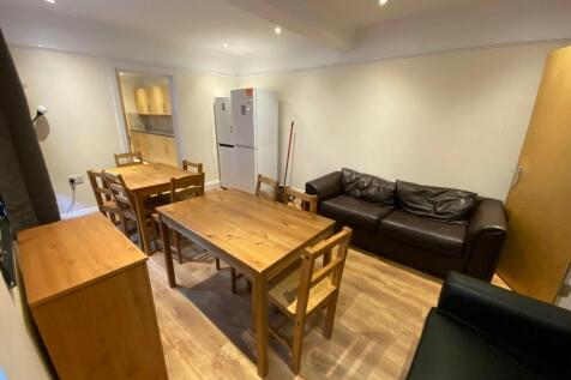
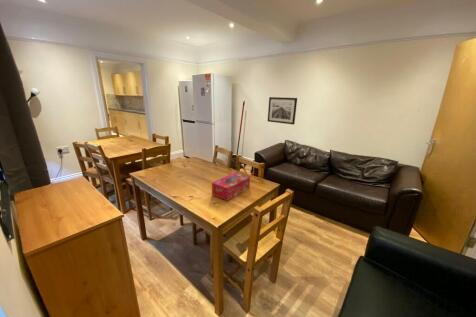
+ wall art [267,96,298,125]
+ tissue box [211,171,251,202]
